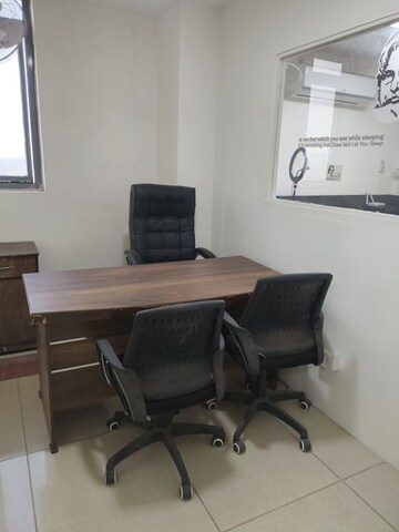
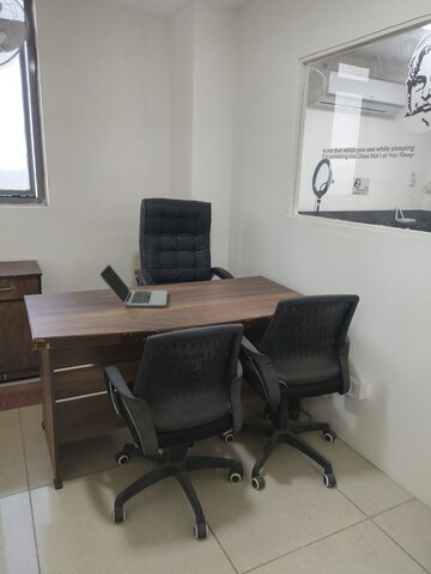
+ laptop [98,263,169,307]
